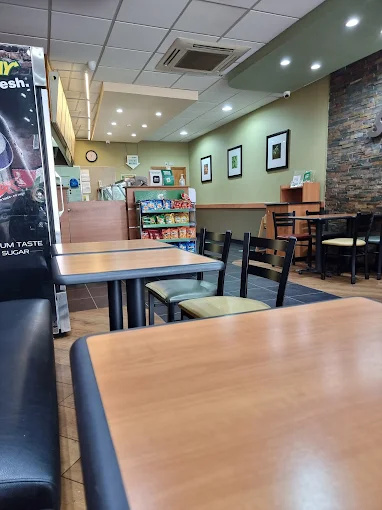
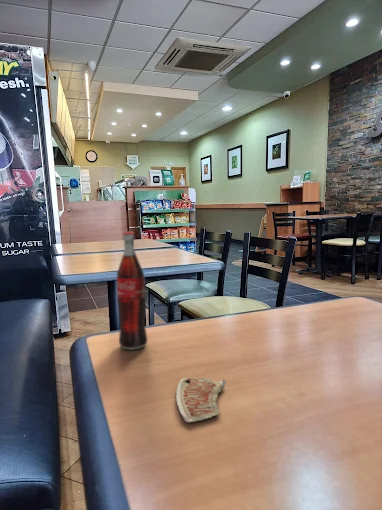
+ pop [116,231,149,351]
+ paper cup [175,376,227,423]
